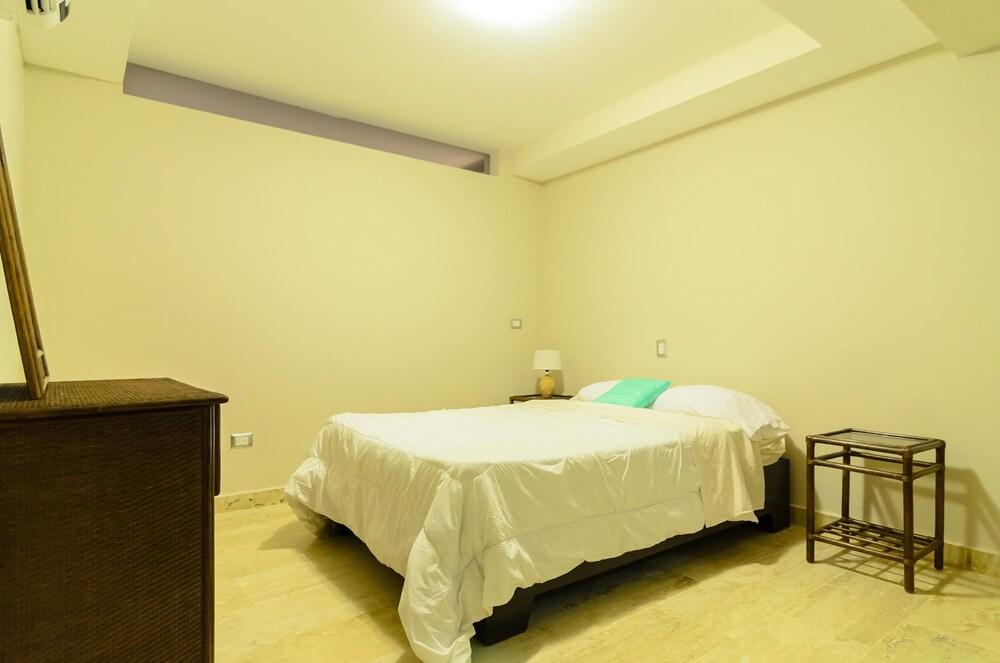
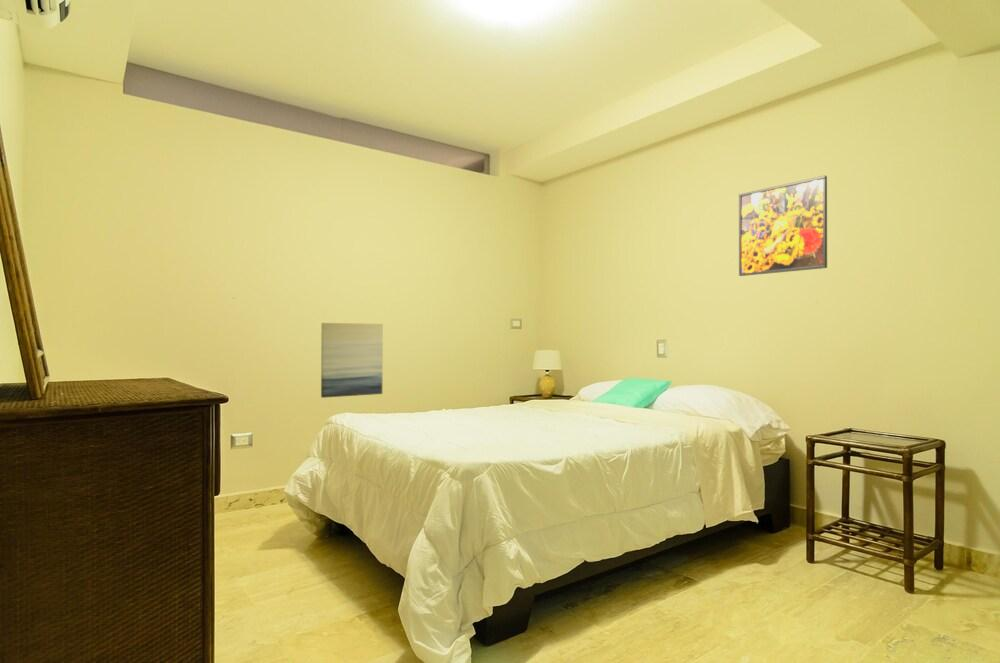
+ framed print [738,175,828,277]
+ wall art [320,322,384,399]
